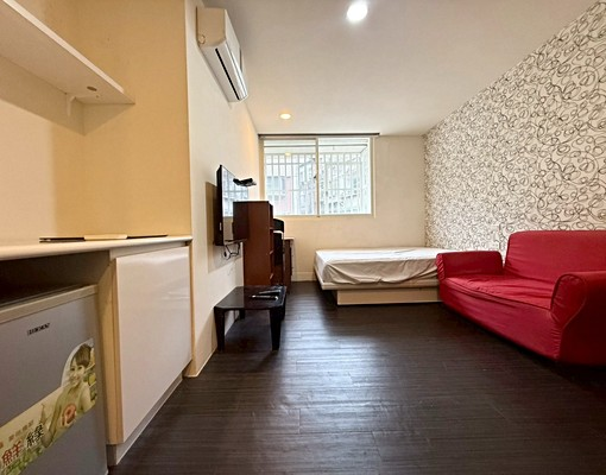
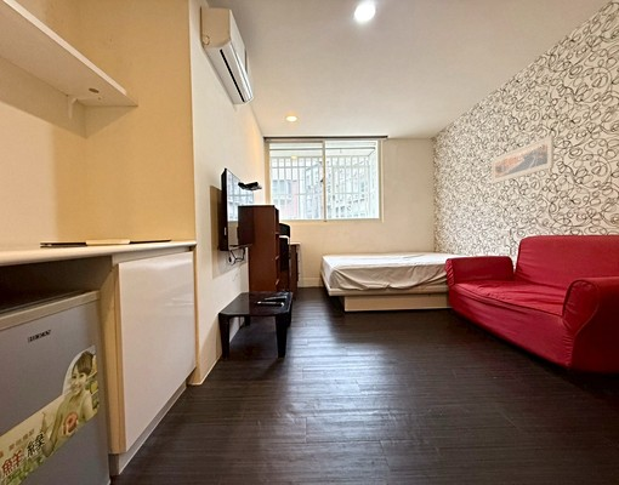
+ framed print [490,135,555,186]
